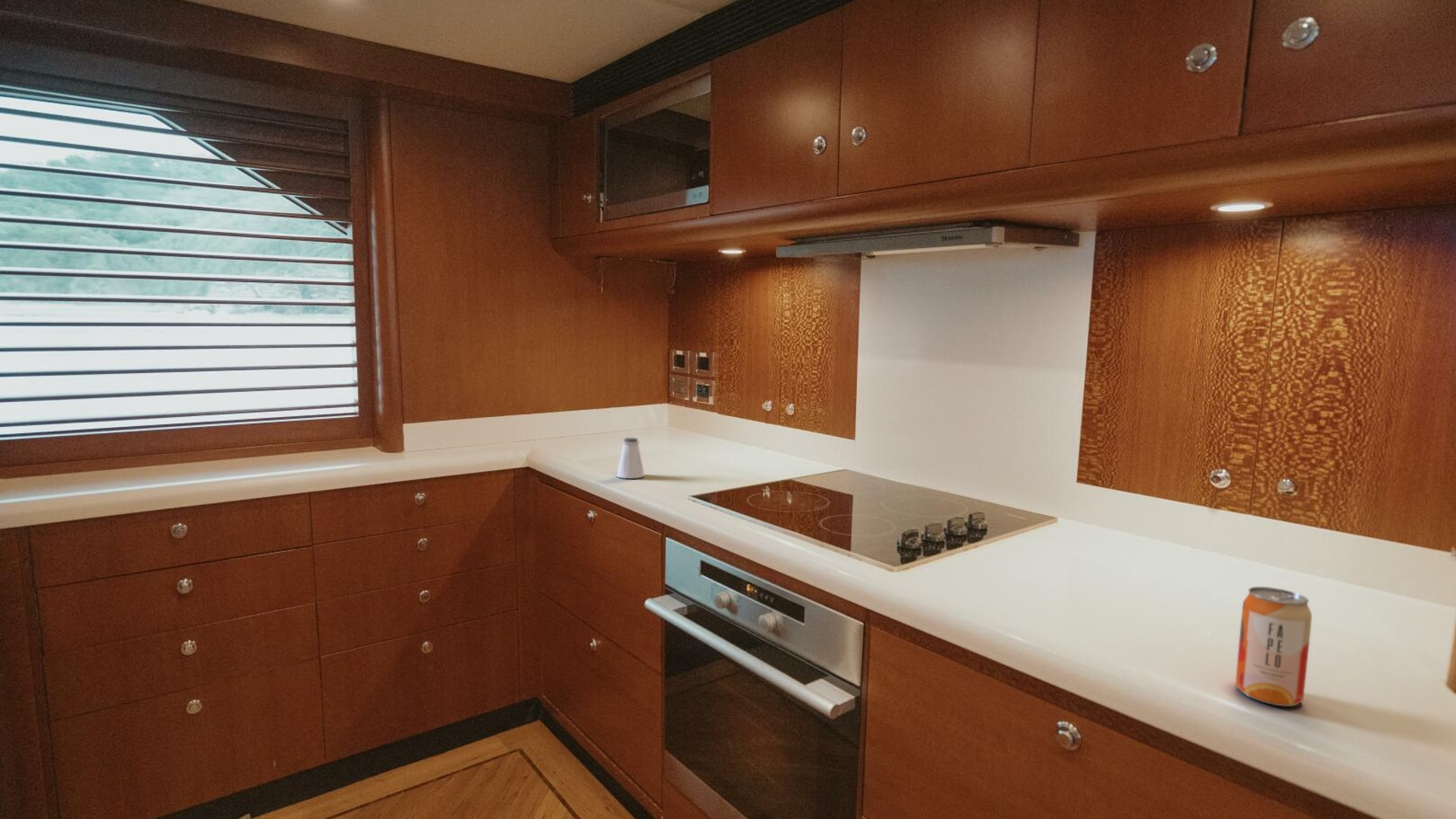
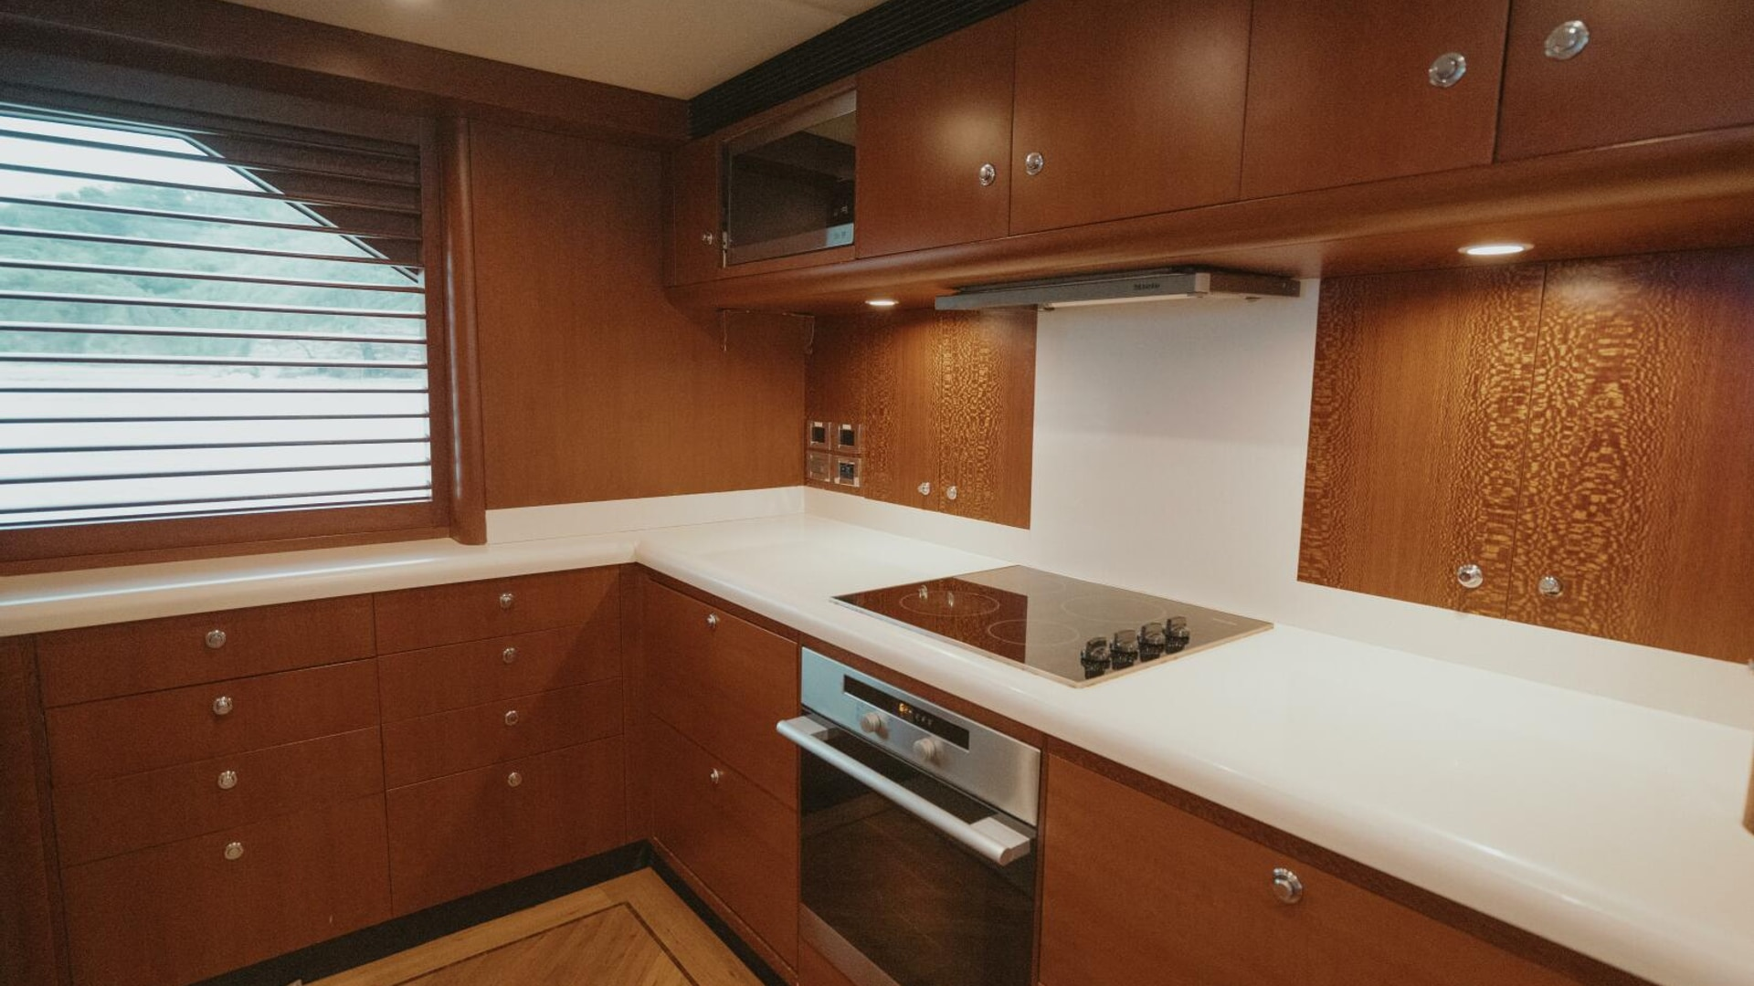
- saltshaker [616,437,645,479]
- beverage can [1235,586,1313,708]
